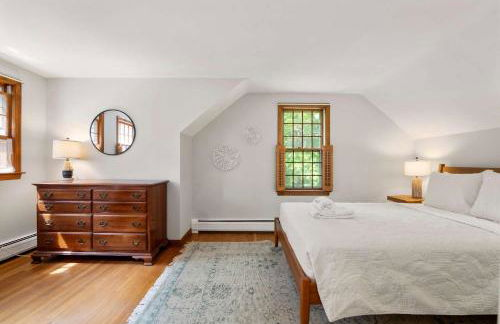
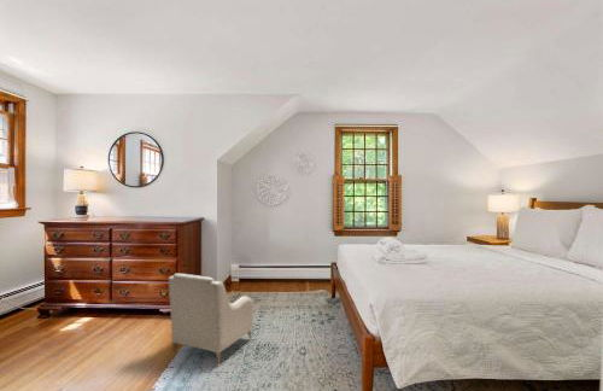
+ armchair [168,273,254,368]
